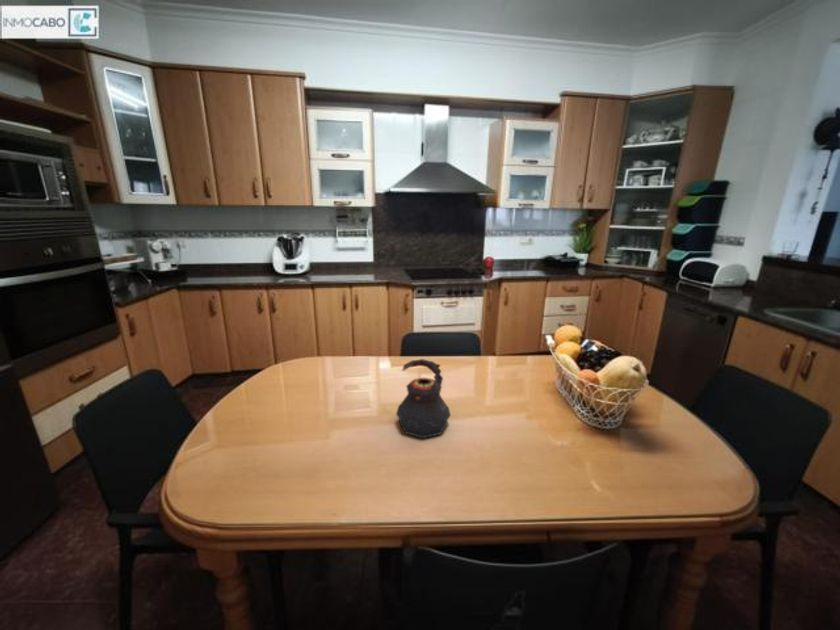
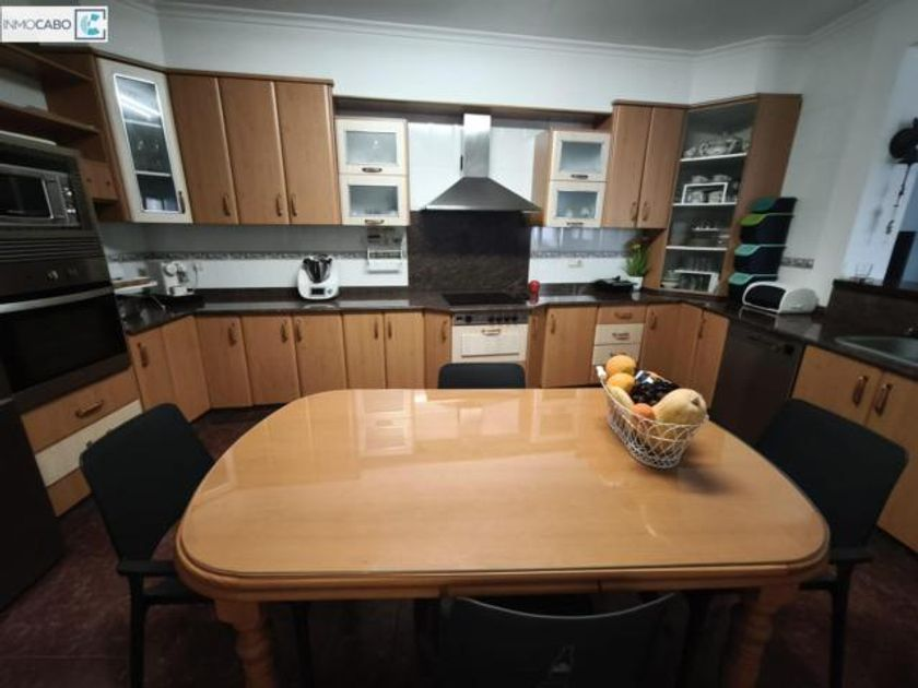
- teapot [395,358,452,439]
